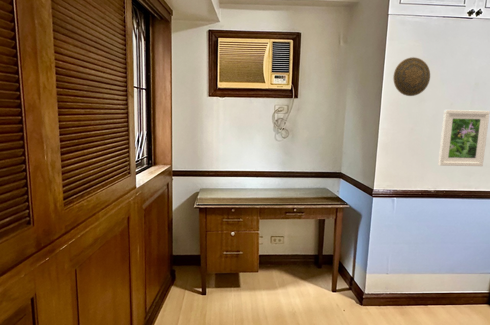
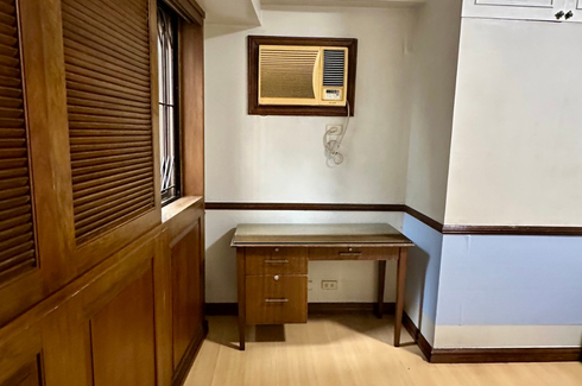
- decorative plate [392,56,431,97]
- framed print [437,109,490,167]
